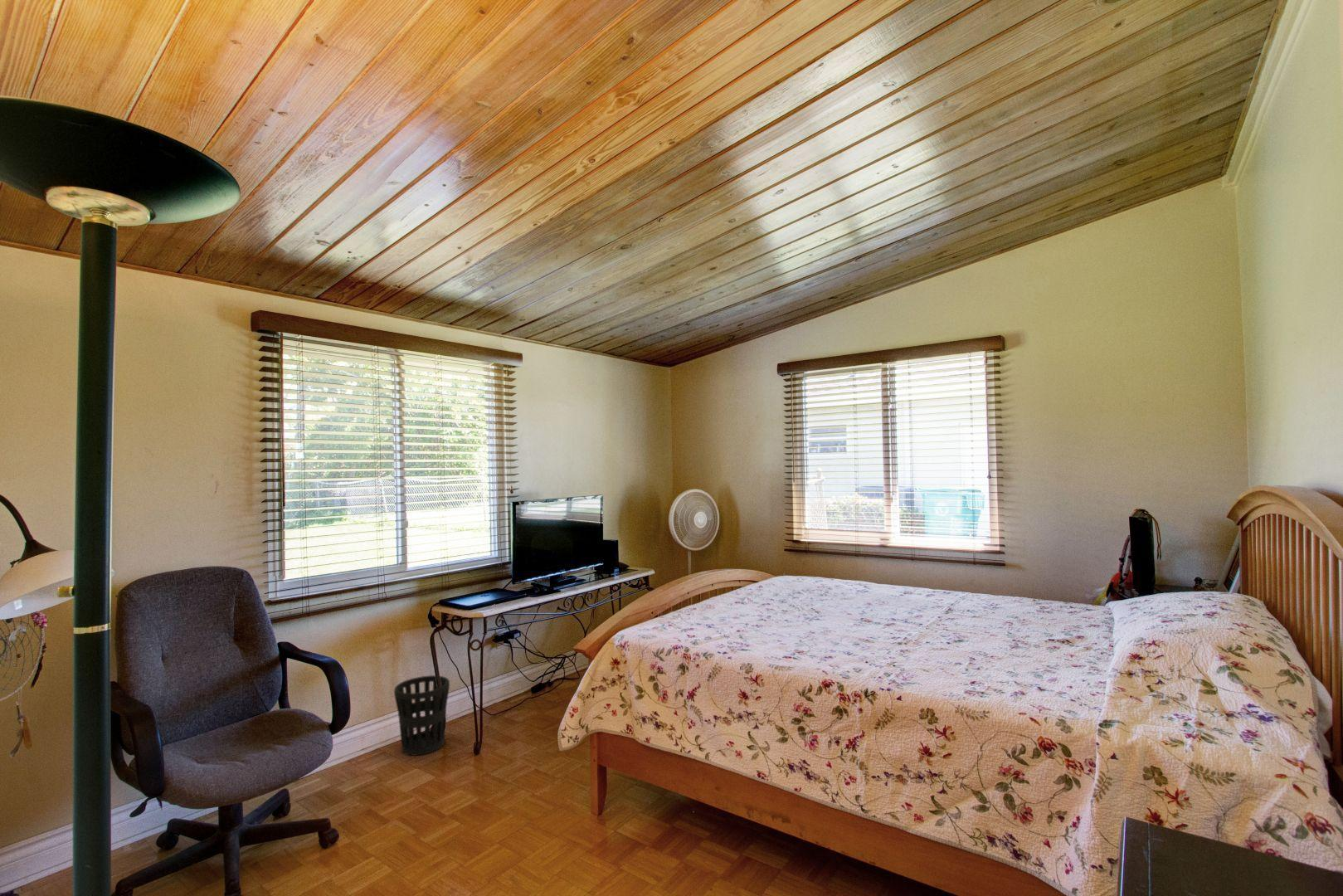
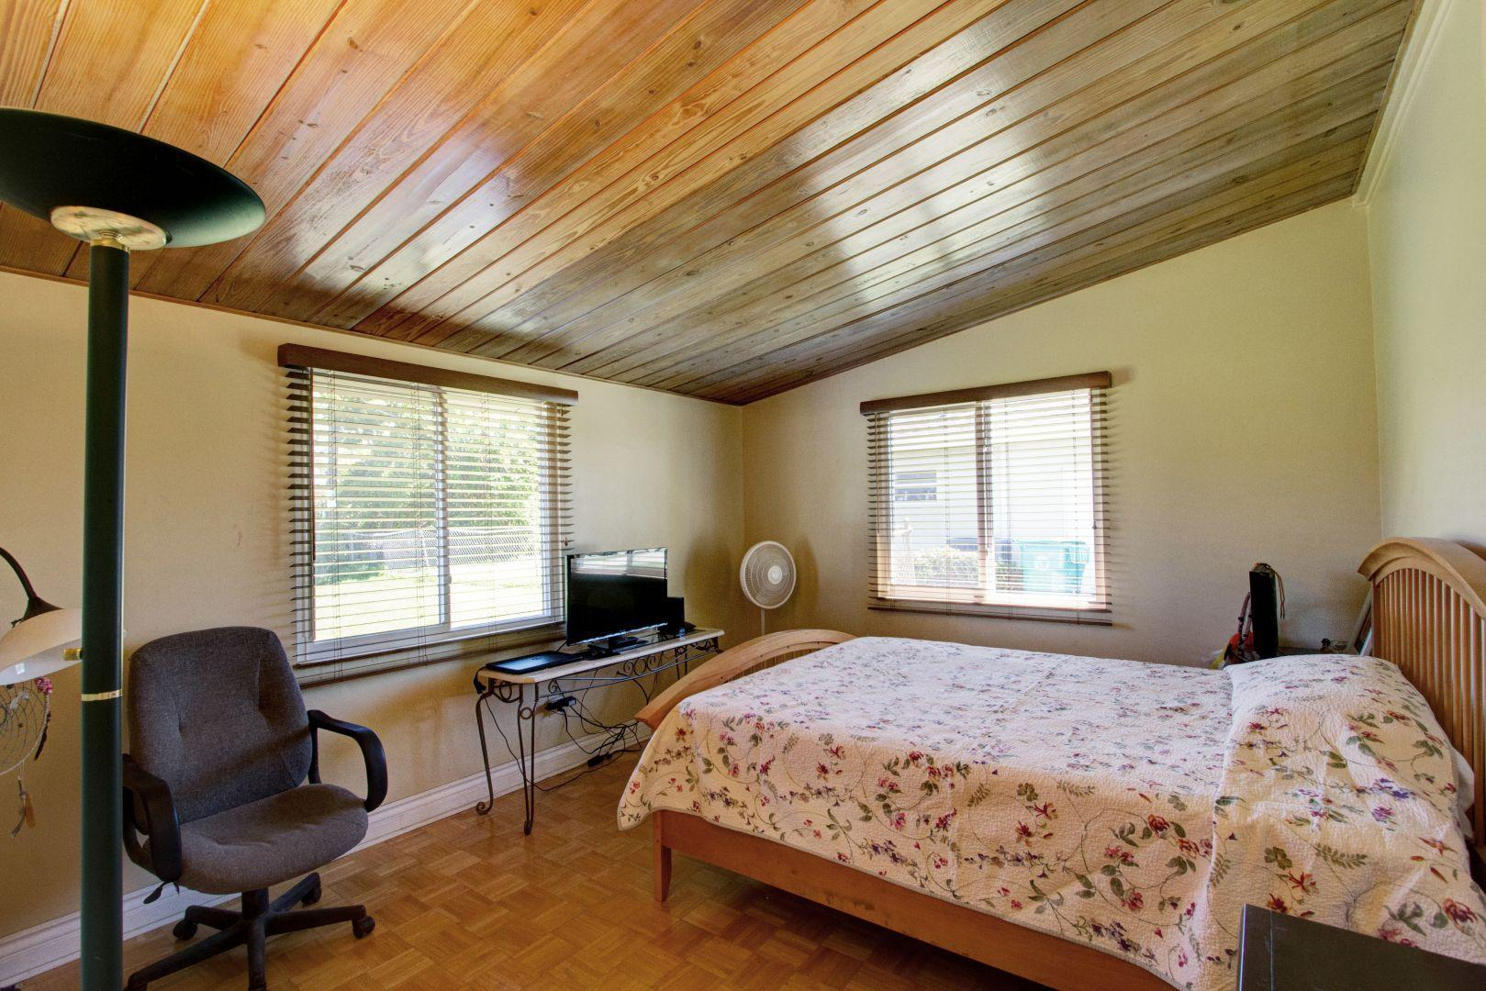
- wastebasket [393,674,450,757]
